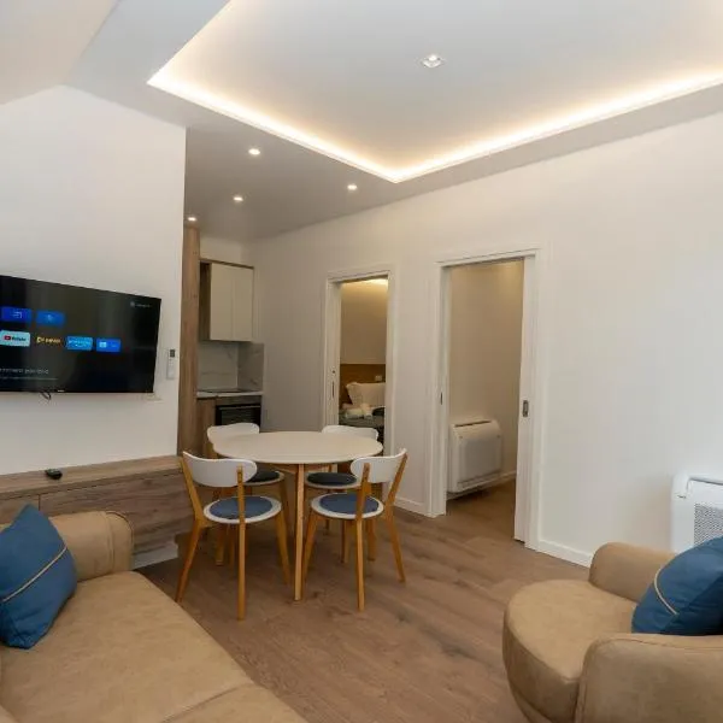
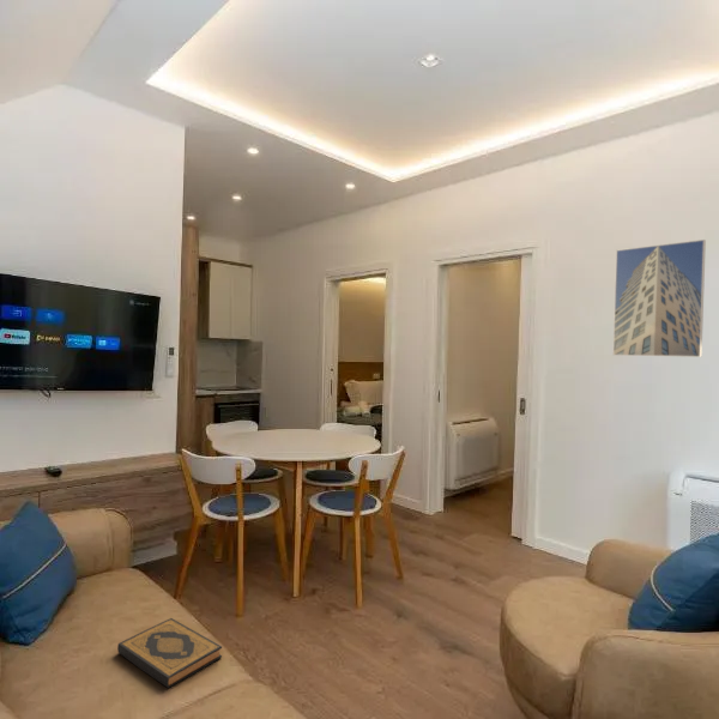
+ hardback book [116,617,223,689]
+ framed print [612,238,707,358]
